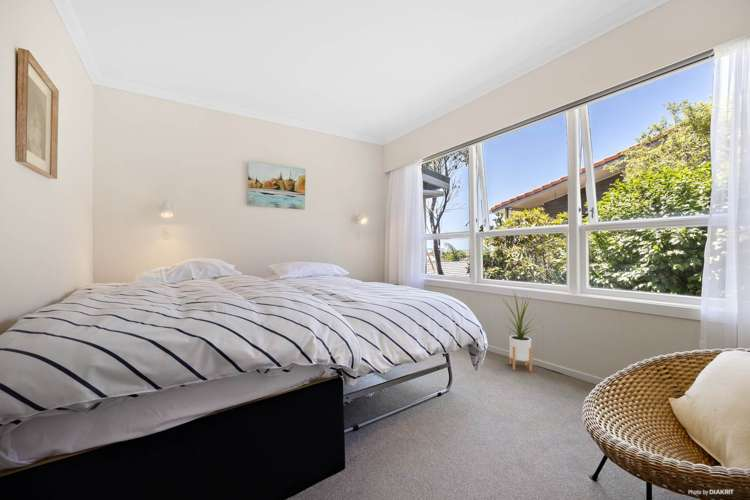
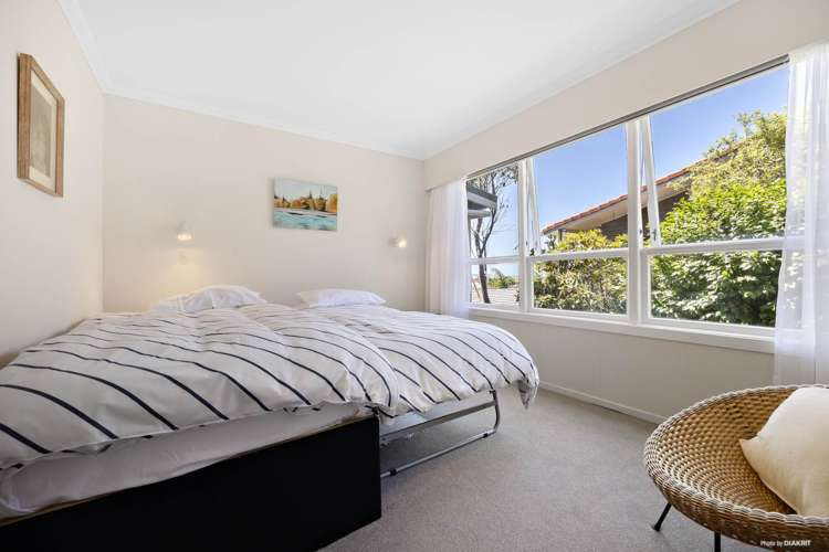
- house plant [495,290,543,372]
